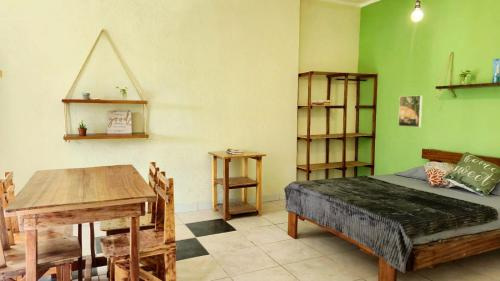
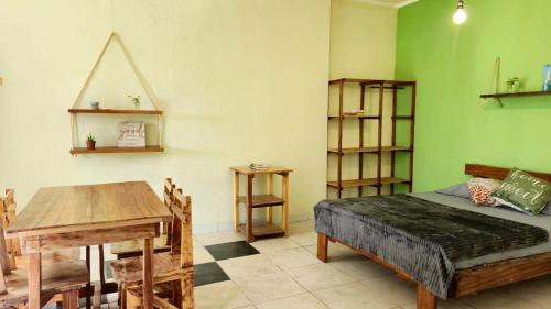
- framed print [397,94,423,128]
